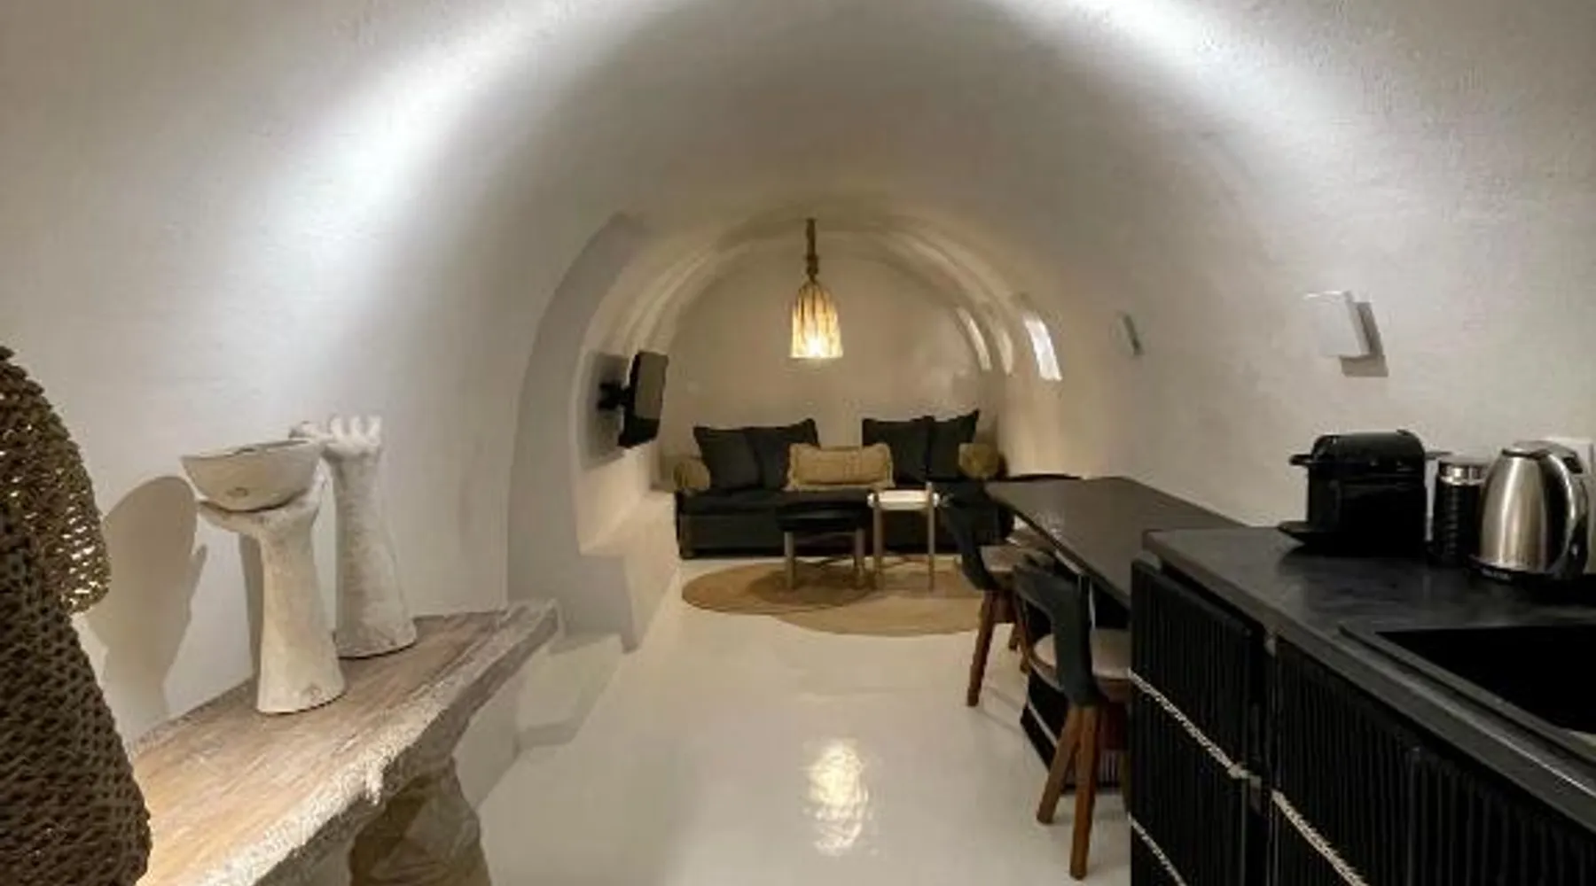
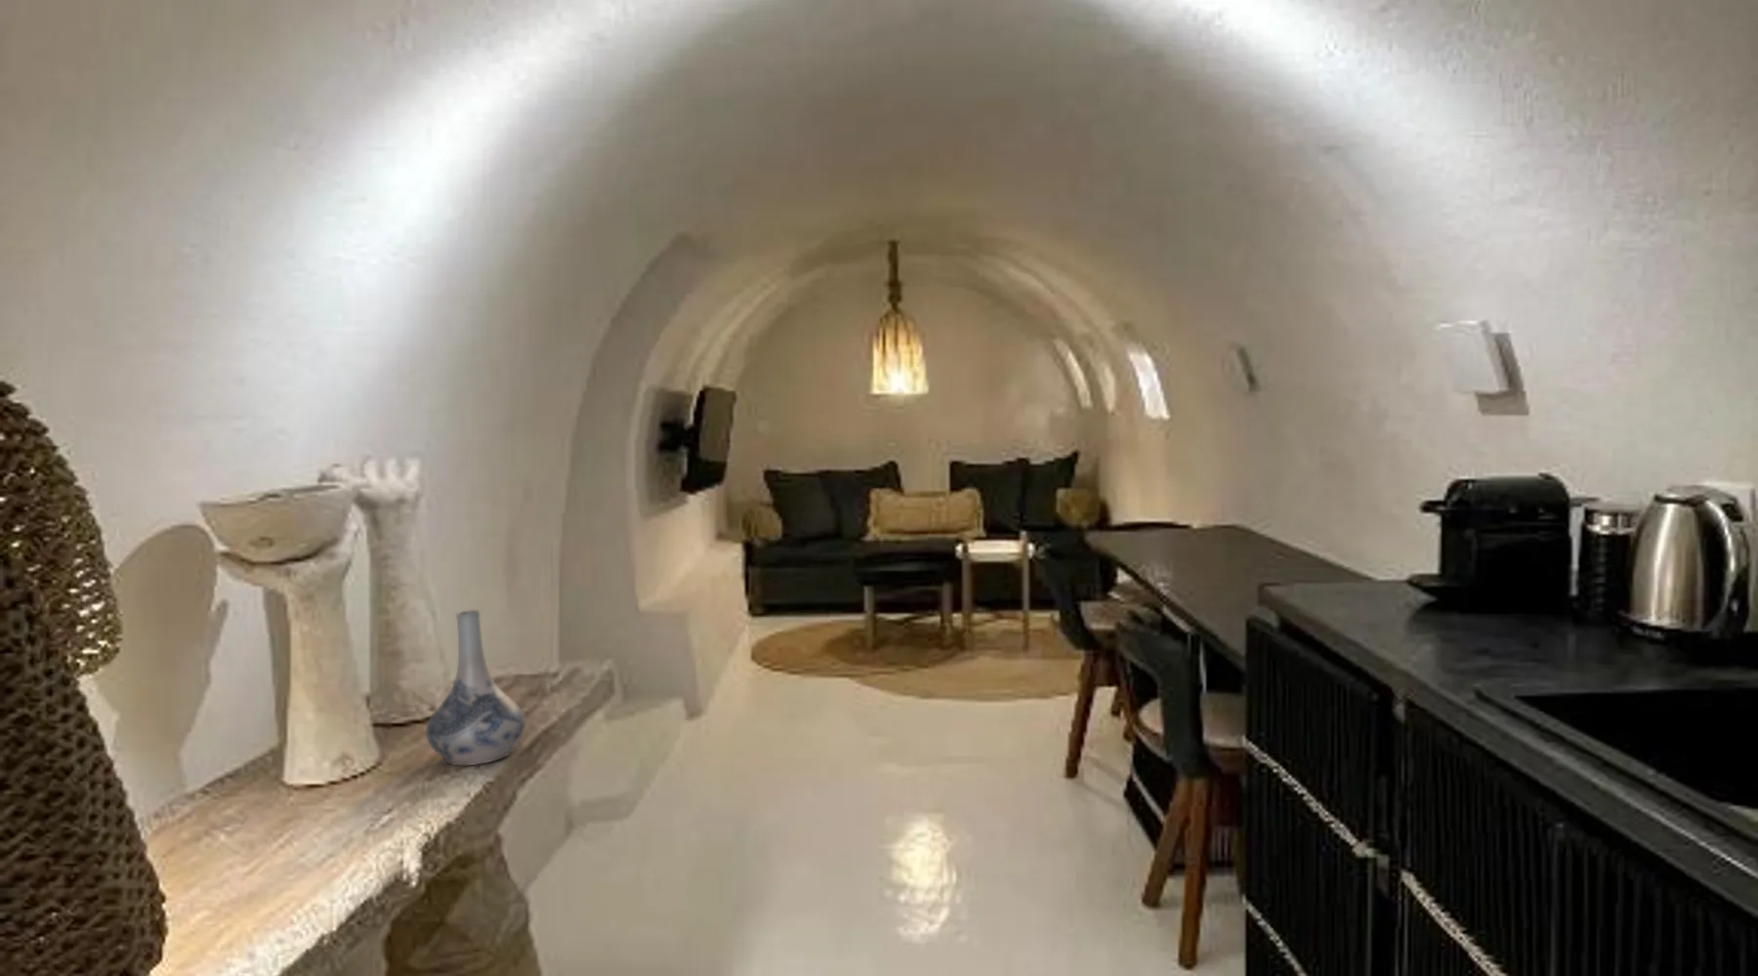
+ decorative vase [424,609,527,766]
